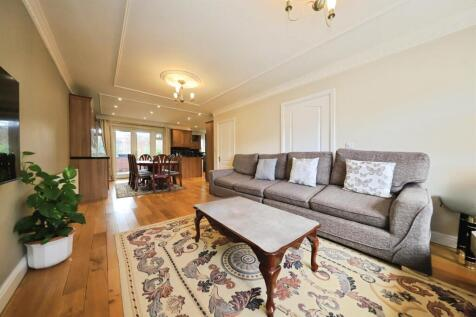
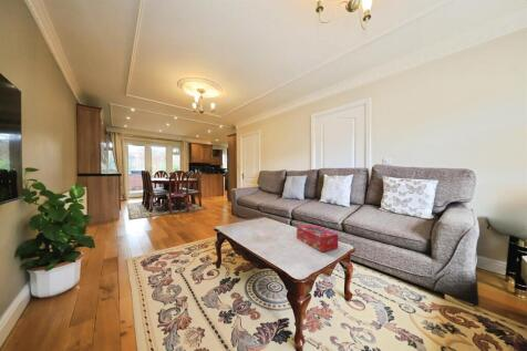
+ tissue box [296,224,339,252]
